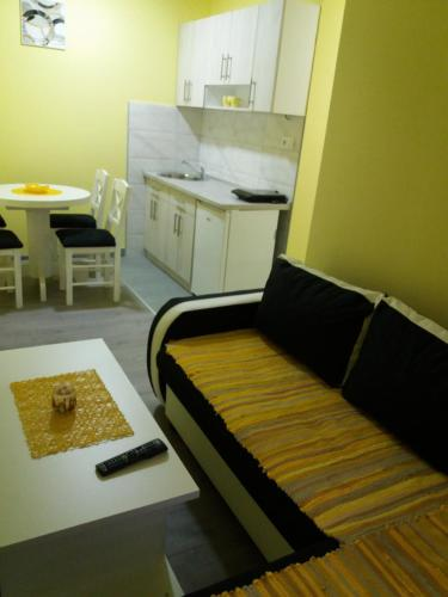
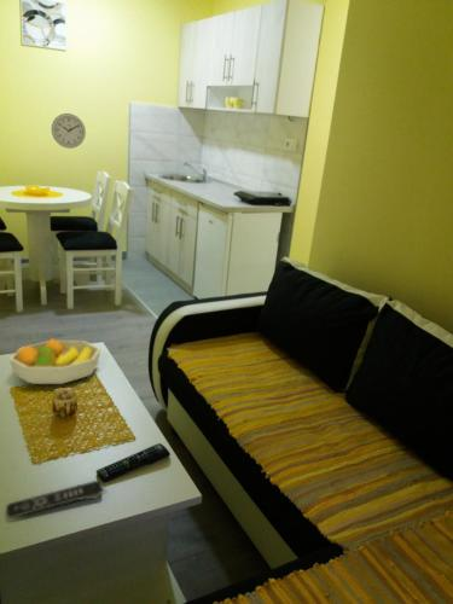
+ remote control [5,480,105,519]
+ fruit bowl [8,337,101,385]
+ wall clock [51,112,87,150]
